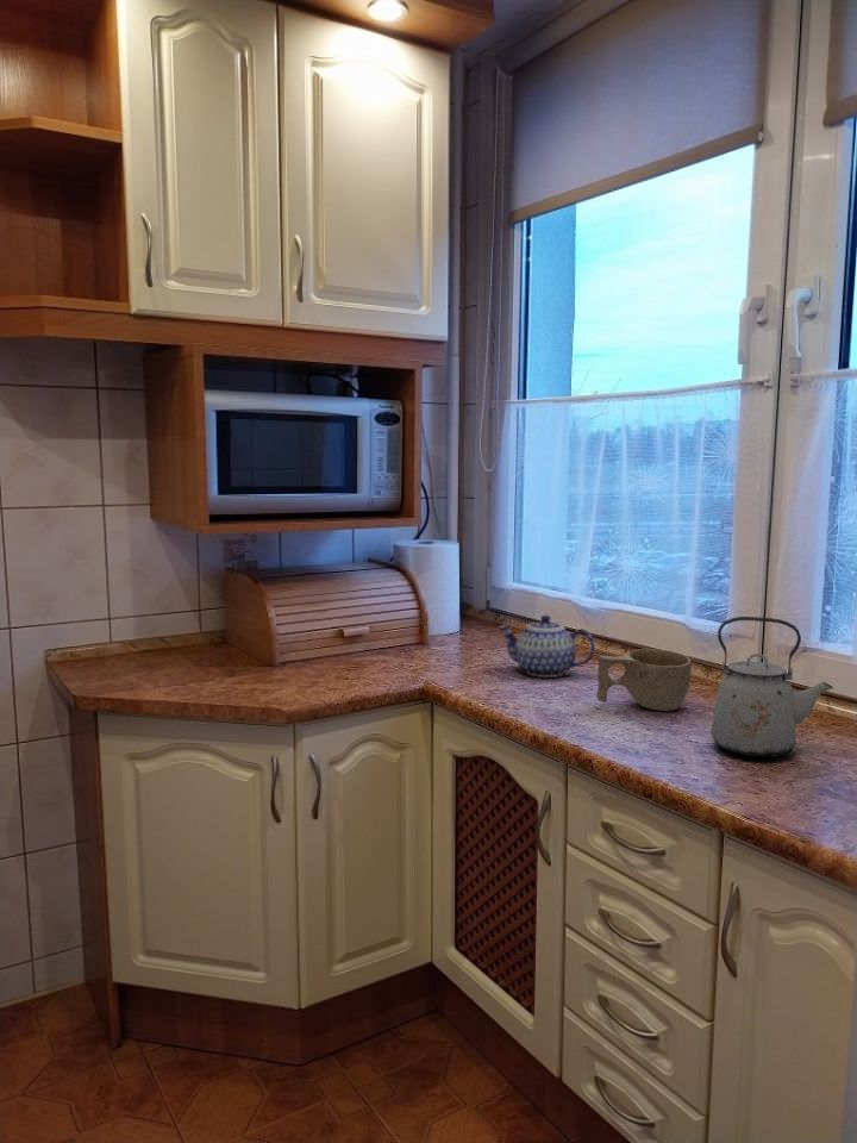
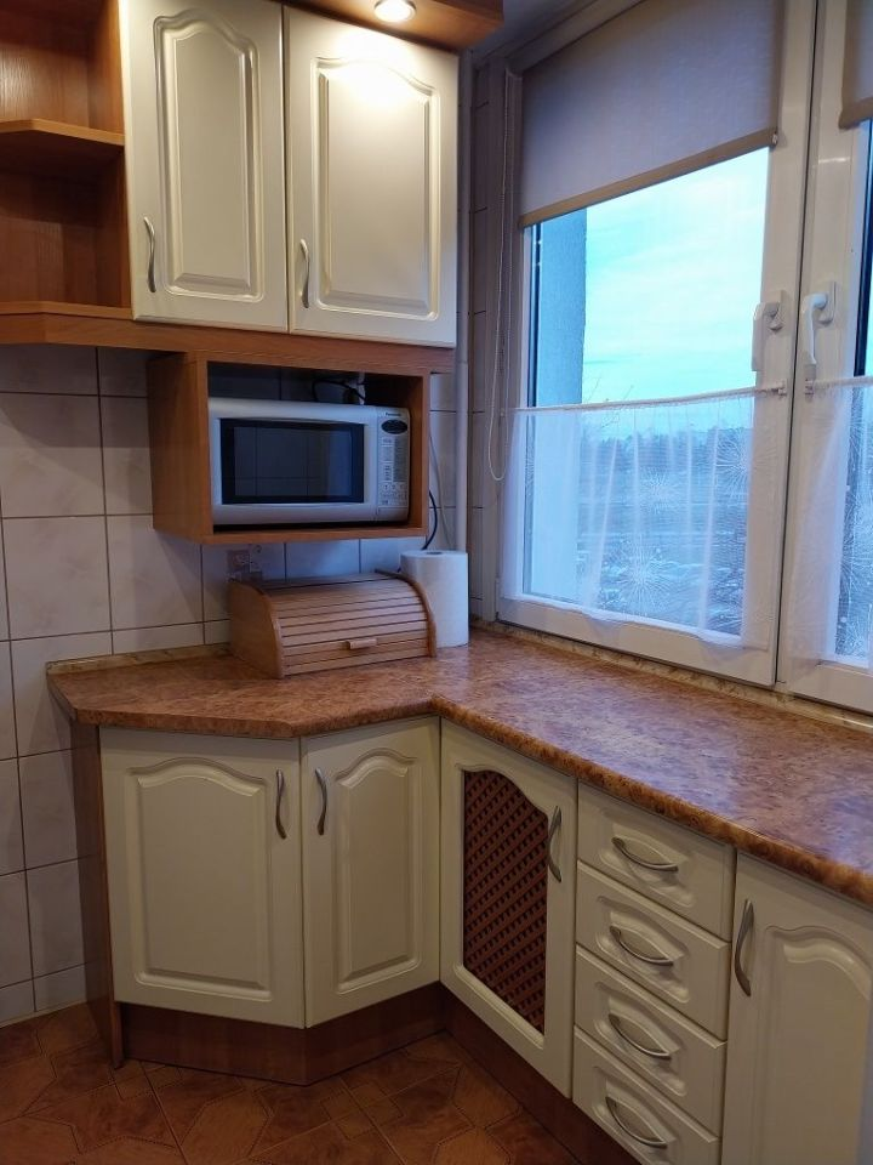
- cup [595,648,693,712]
- kettle [709,616,834,758]
- teapot [496,614,596,679]
